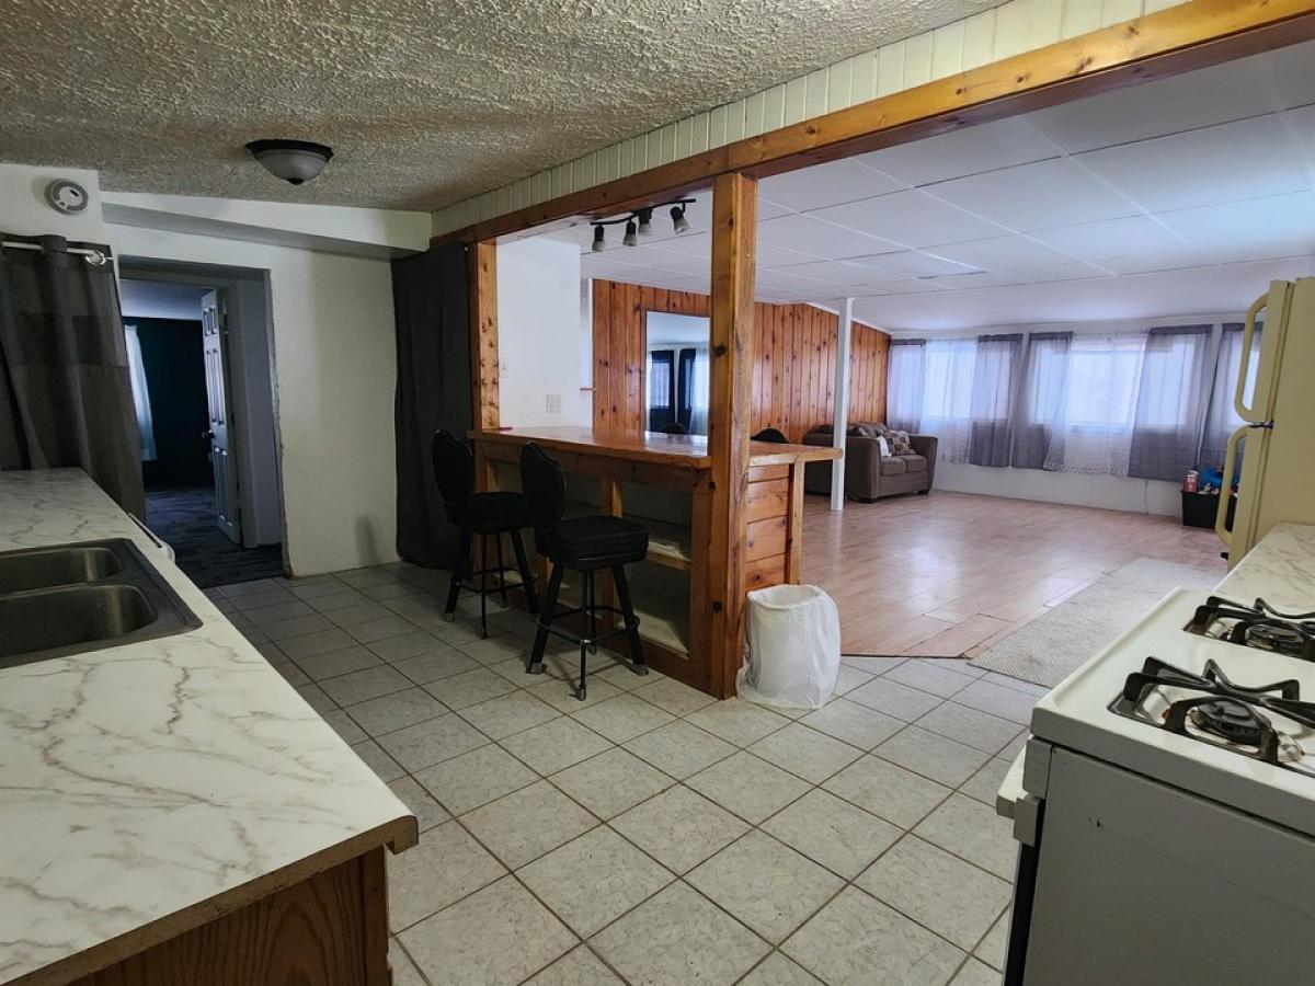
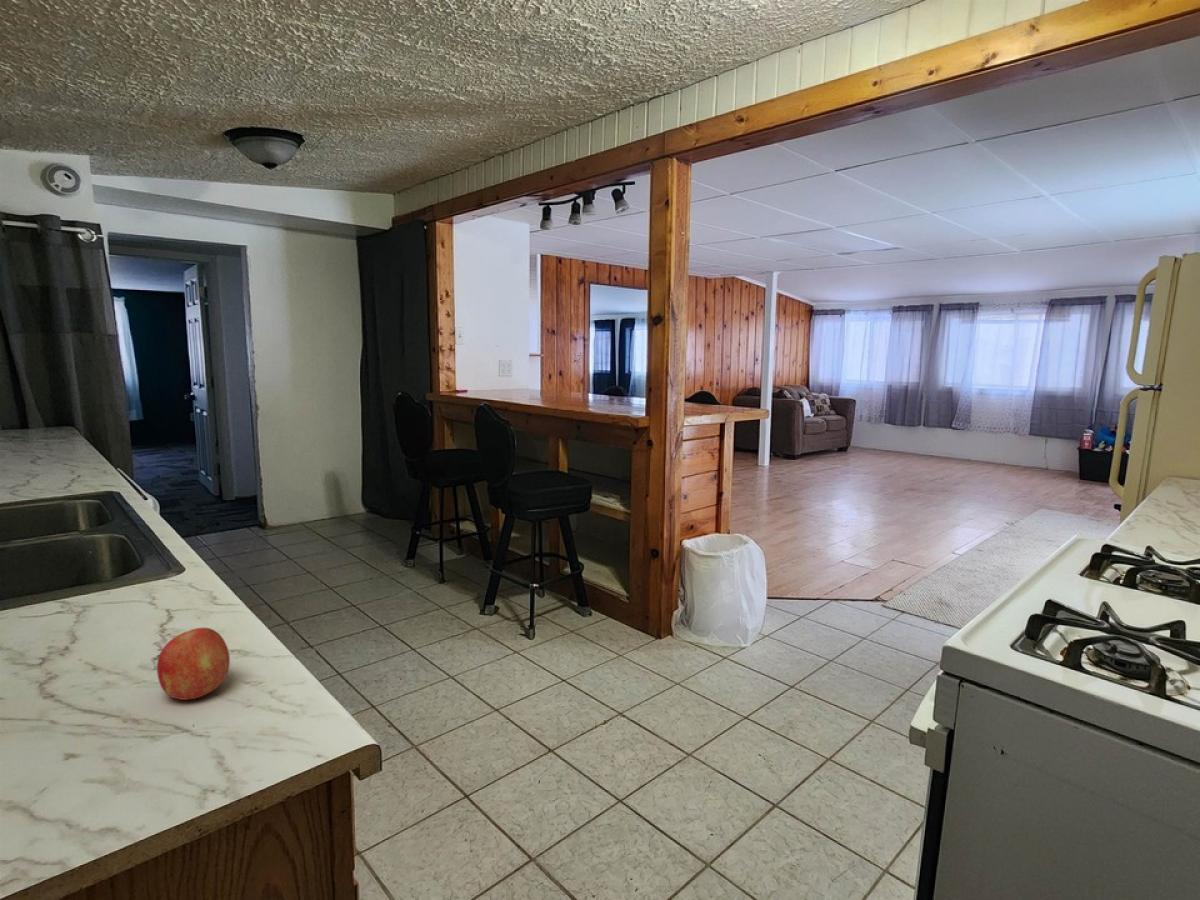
+ fruit [156,627,231,701]
